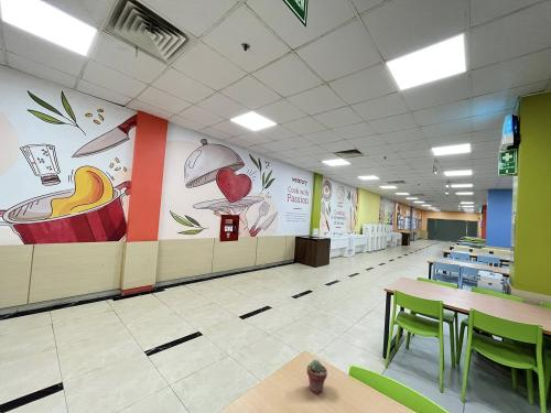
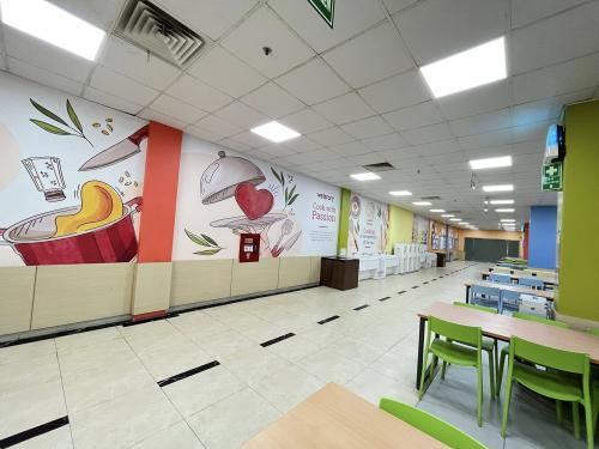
- potted succulent [306,358,328,394]
